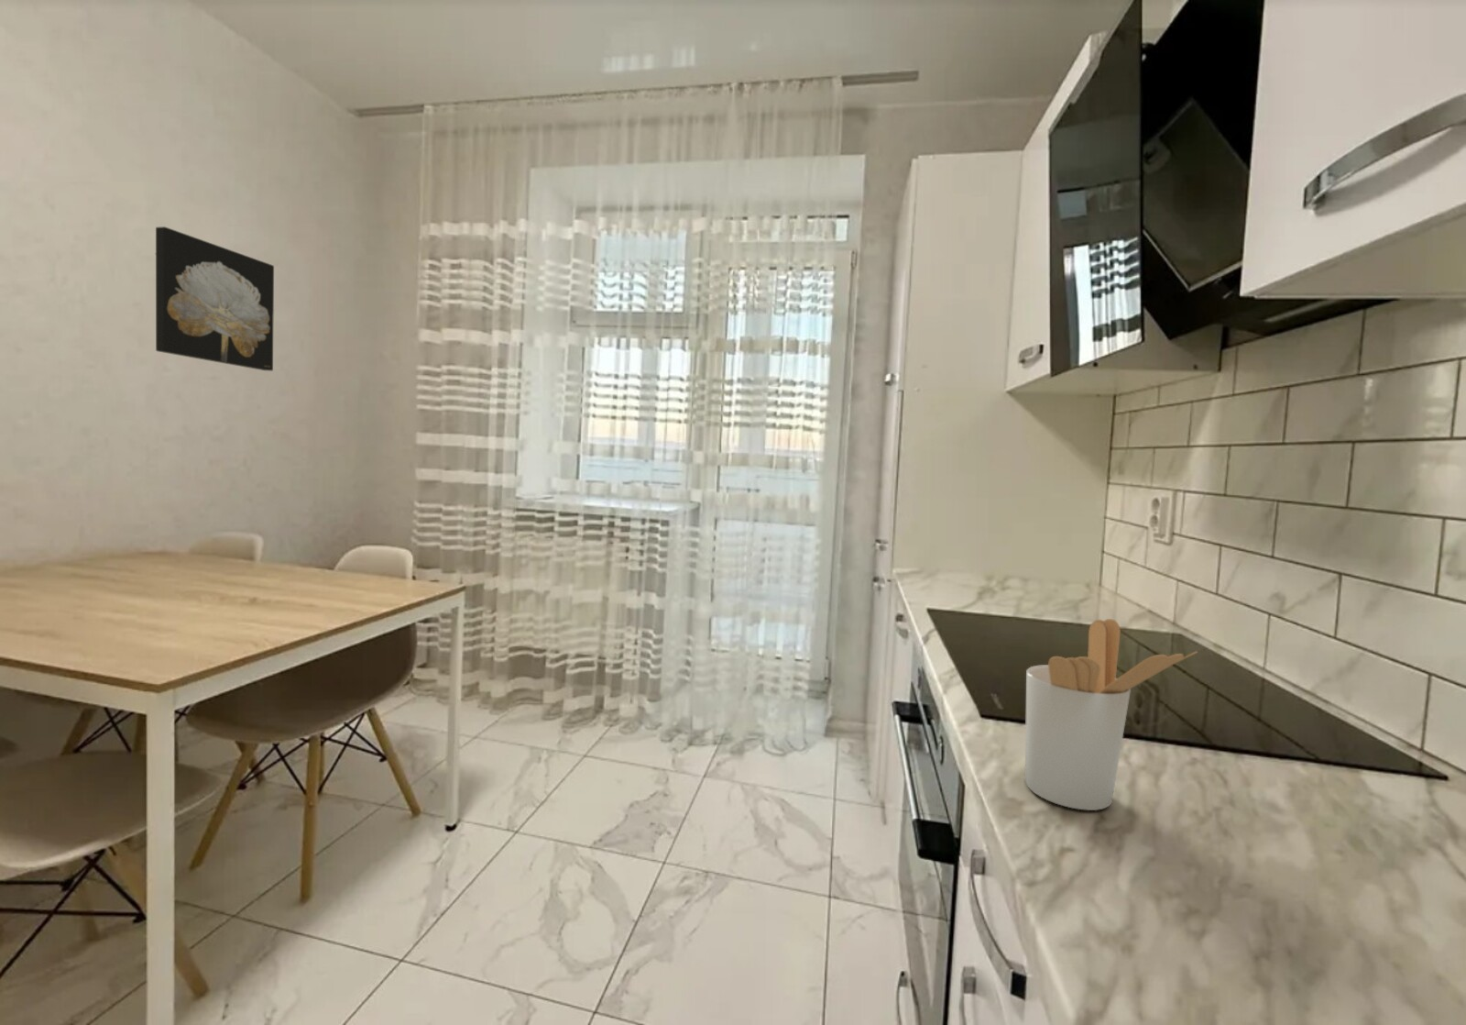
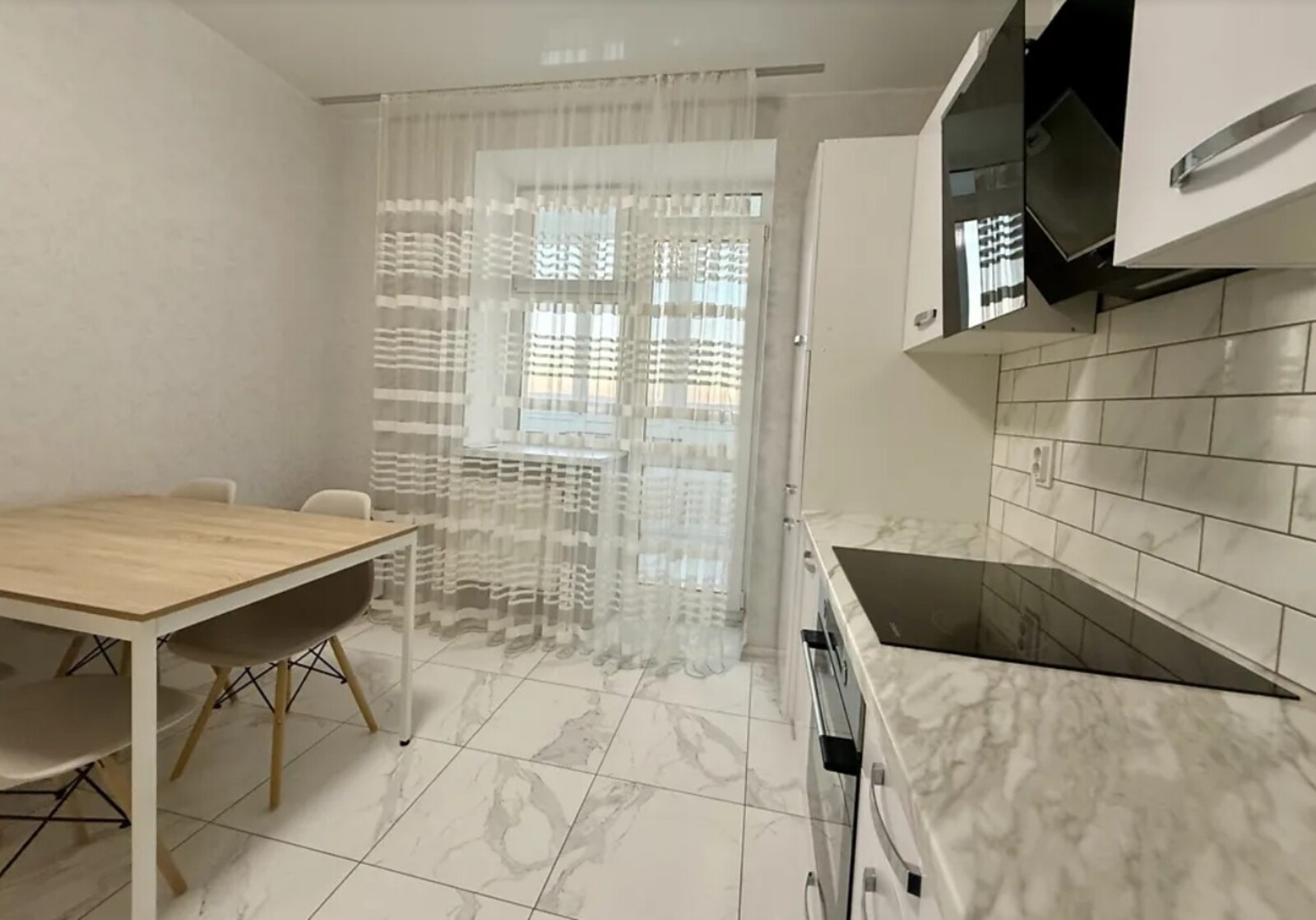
- utensil holder [1025,618,1199,811]
- wall art [155,225,275,371]
